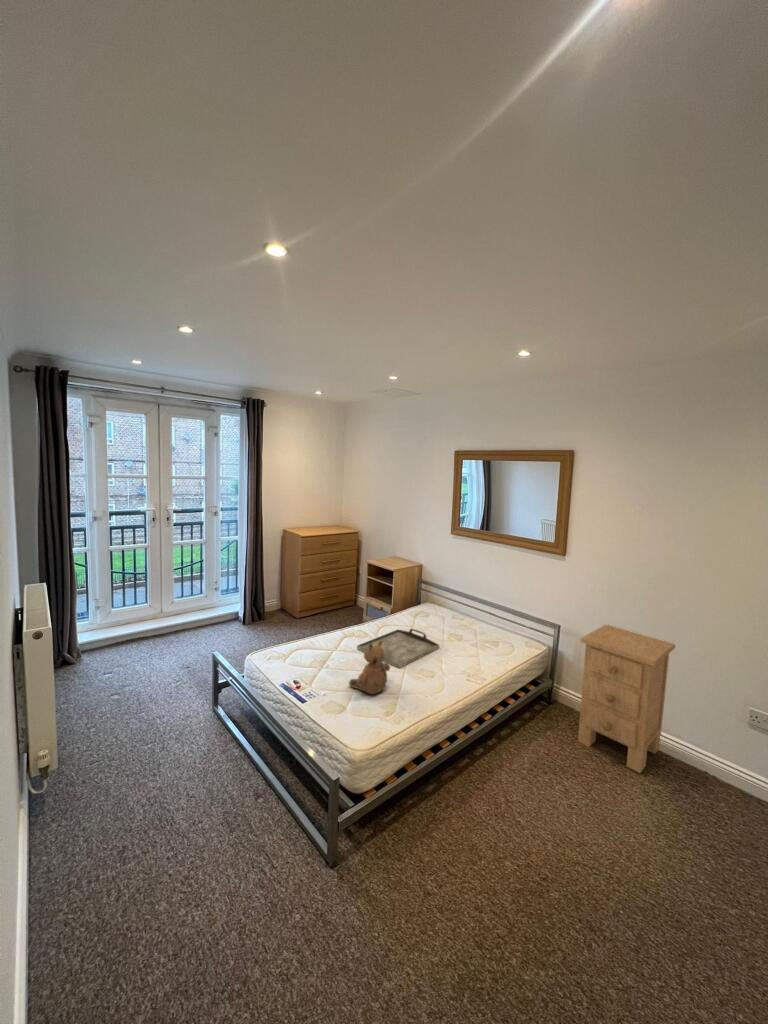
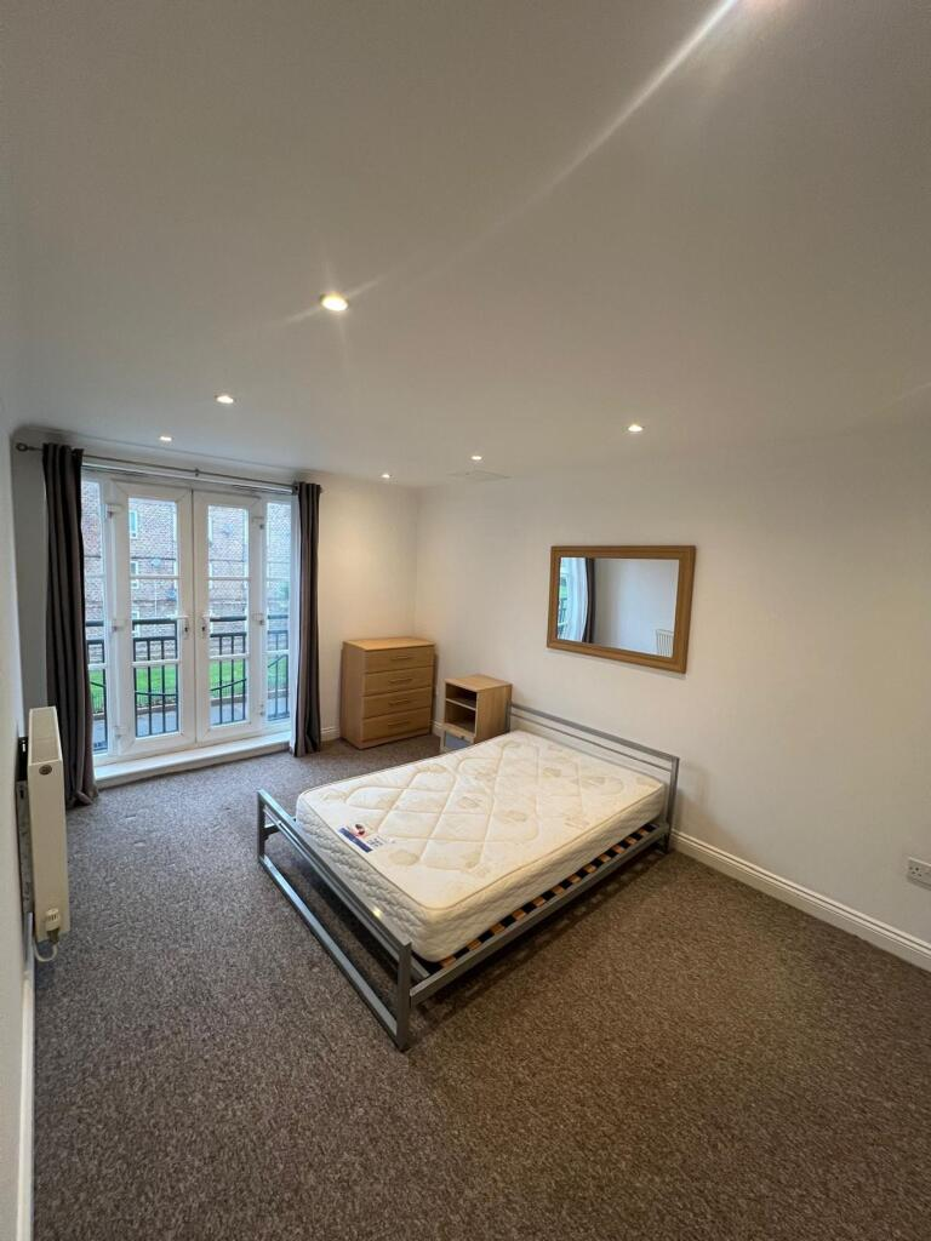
- nightstand [577,624,676,774]
- serving tray [356,628,440,669]
- teddy bear [348,640,391,695]
